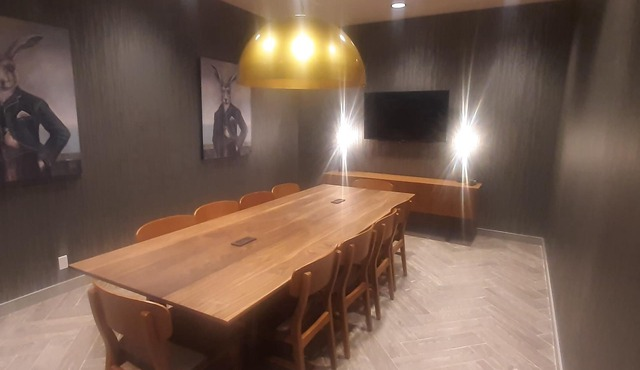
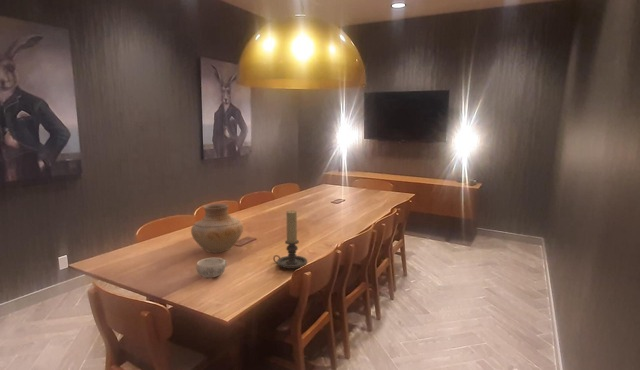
+ decorative bowl [195,257,228,279]
+ candle holder [272,209,308,270]
+ vase [190,202,244,254]
